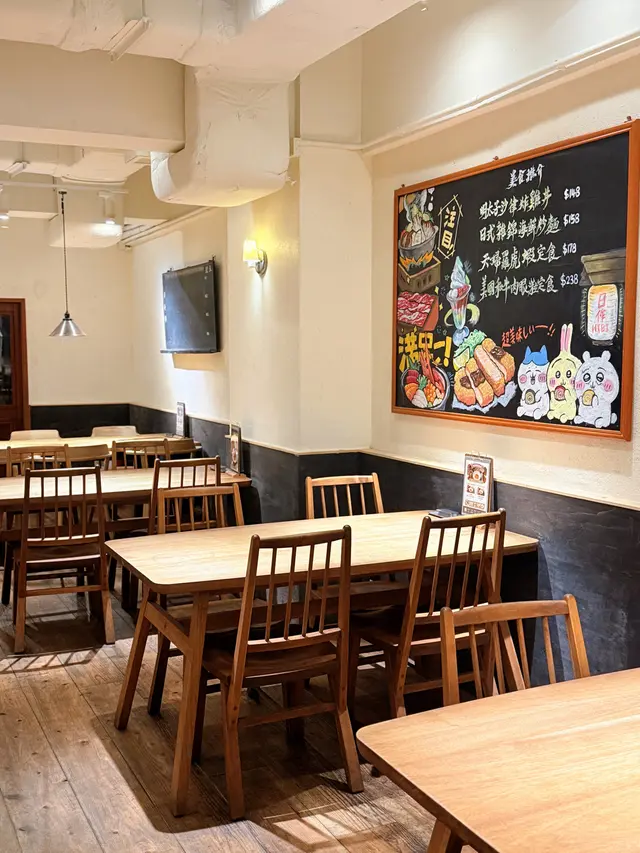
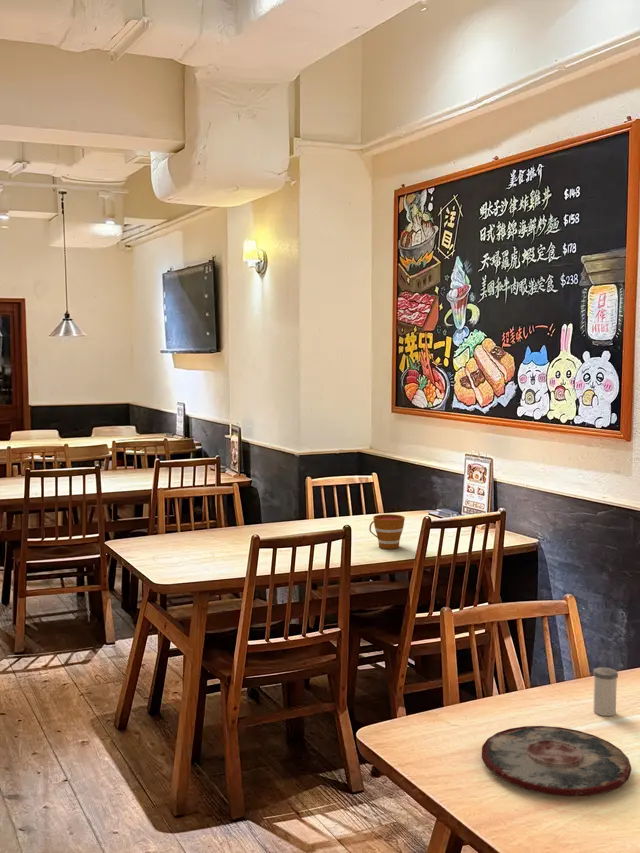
+ cup [368,513,406,550]
+ plate [481,725,632,798]
+ salt shaker [592,666,619,717]
